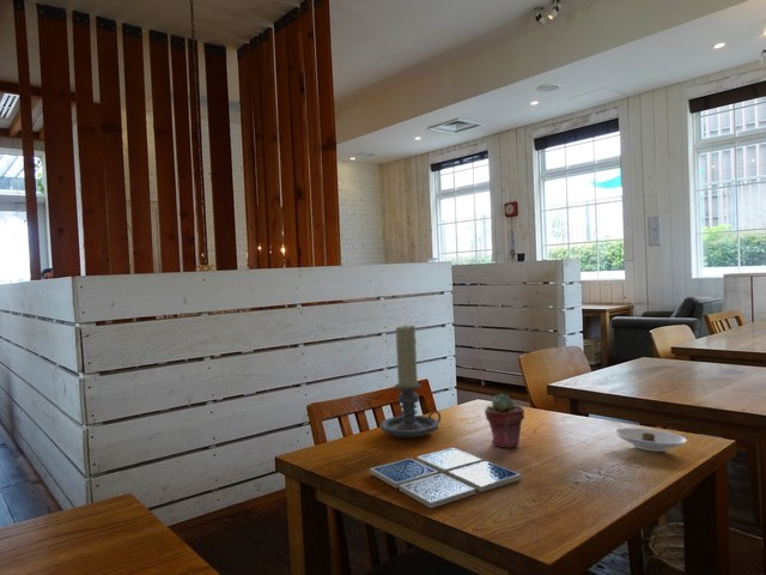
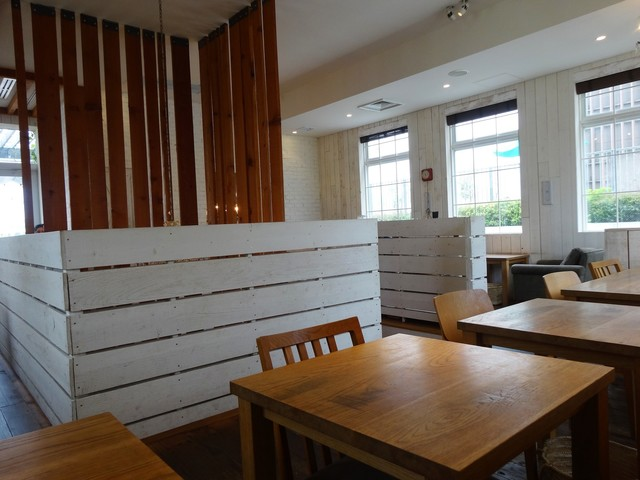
- saucer [613,426,688,453]
- candle holder [379,323,442,440]
- potted succulent [484,393,525,449]
- drink coaster [369,447,522,509]
